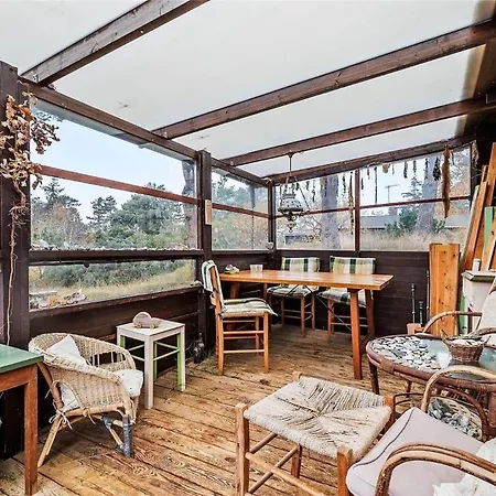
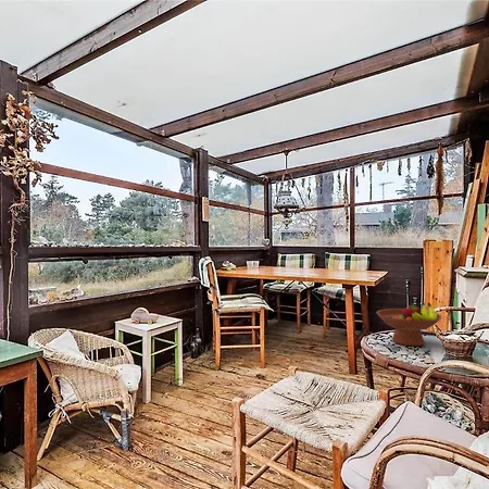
+ fruit bowl [376,301,442,347]
